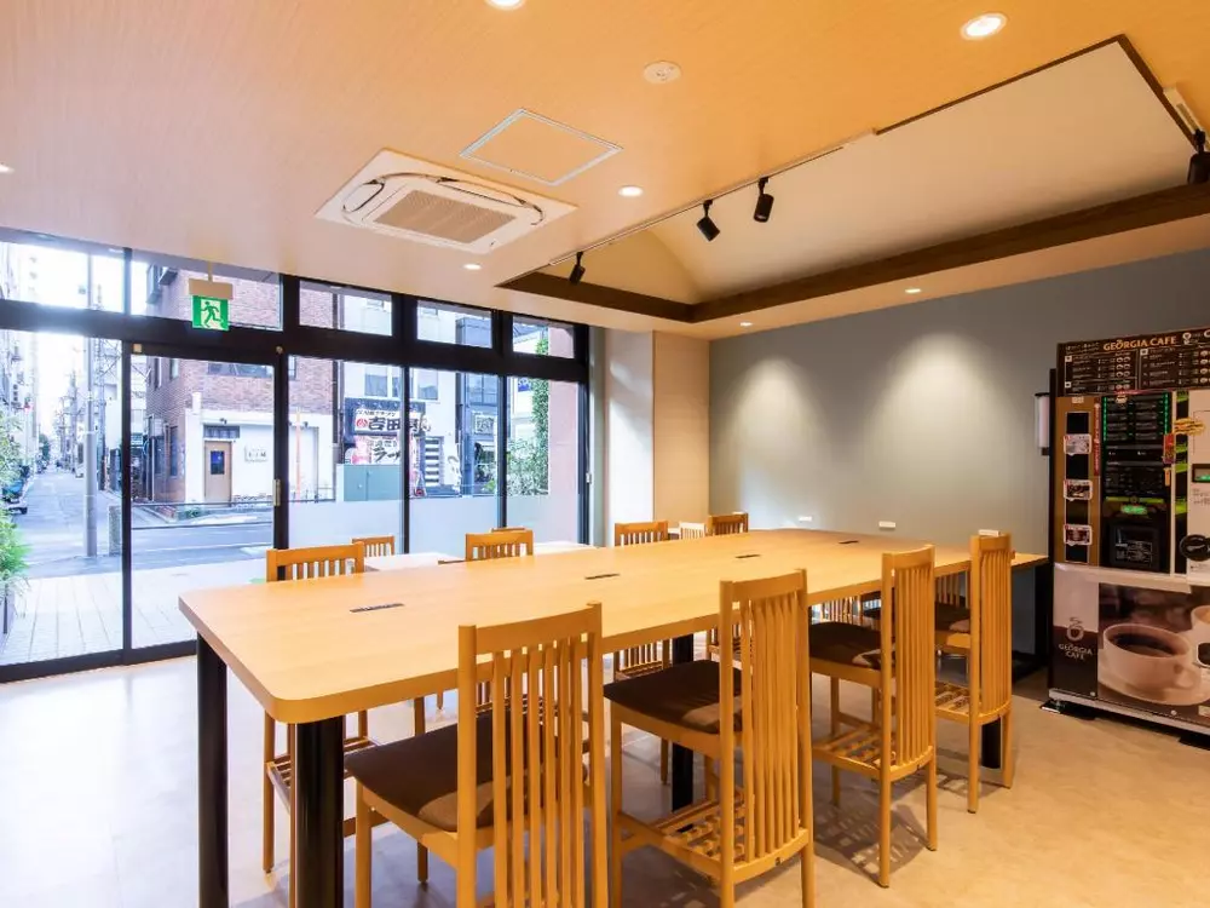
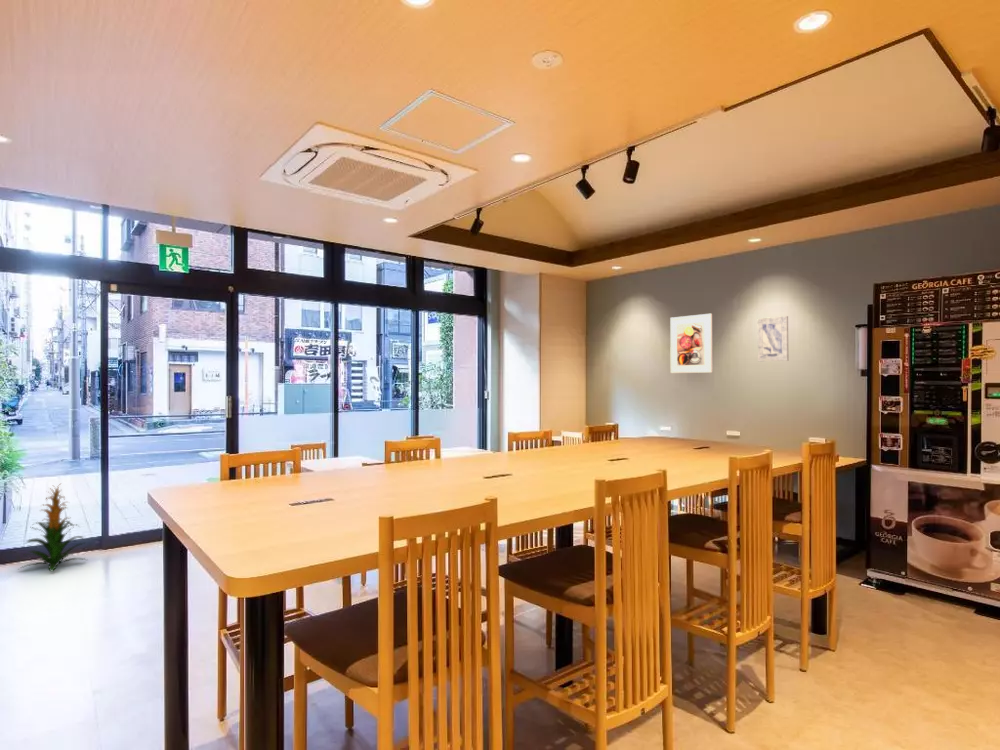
+ indoor plant [18,484,88,573]
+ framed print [669,313,713,374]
+ wall art [757,315,789,362]
